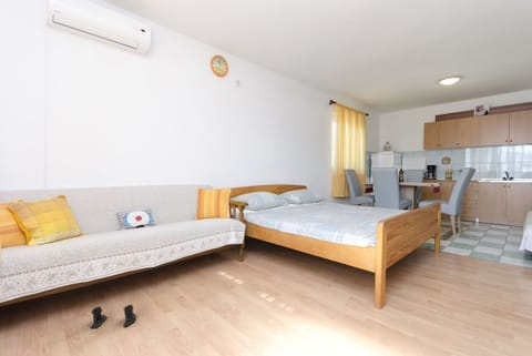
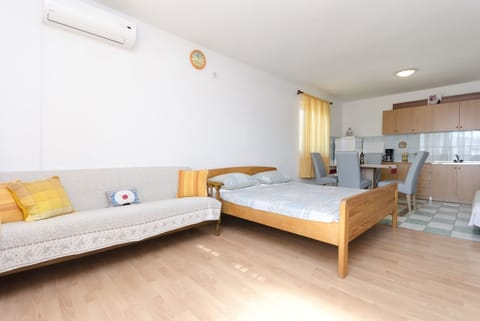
- boots [90,304,137,329]
